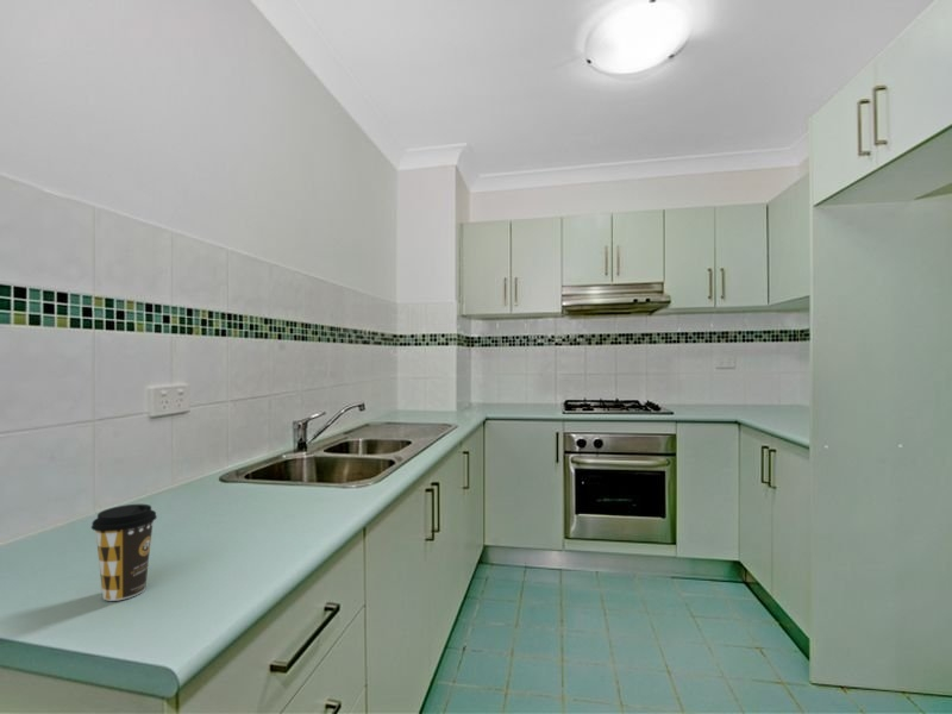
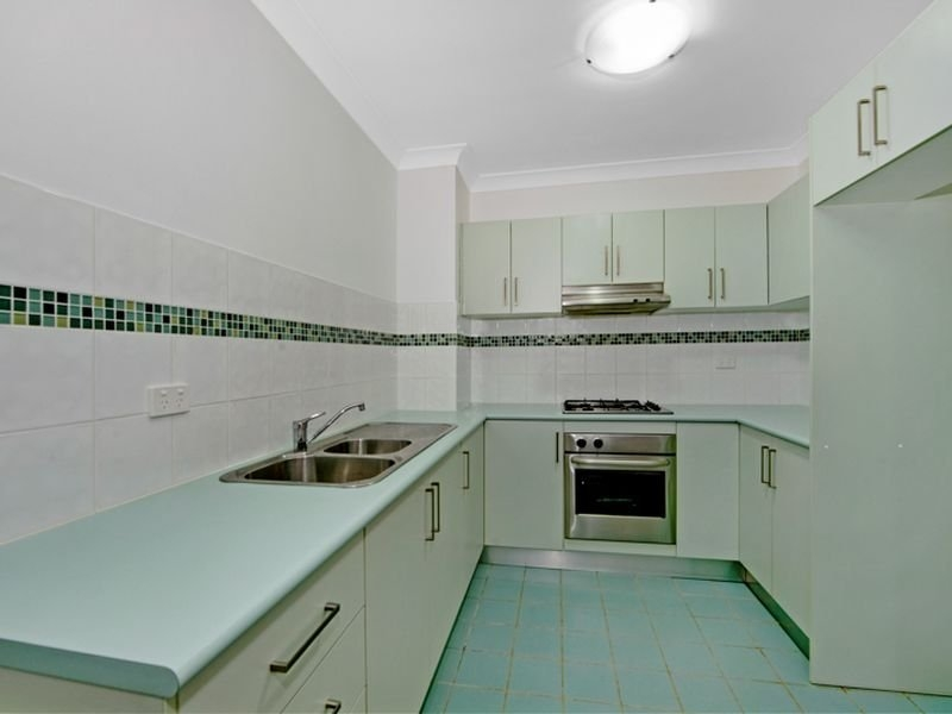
- coffee cup [90,503,158,602]
